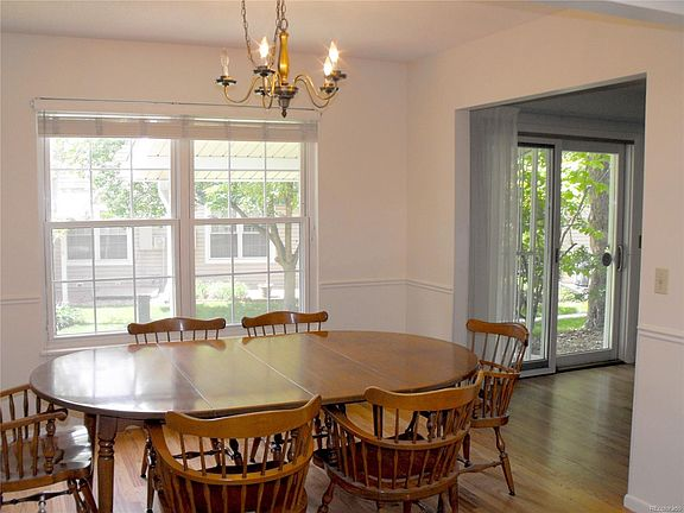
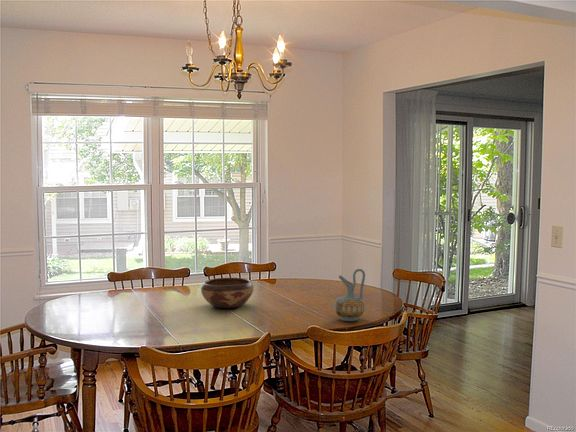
+ decorative bowl [200,277,255,309]
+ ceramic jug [333,268,366,322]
